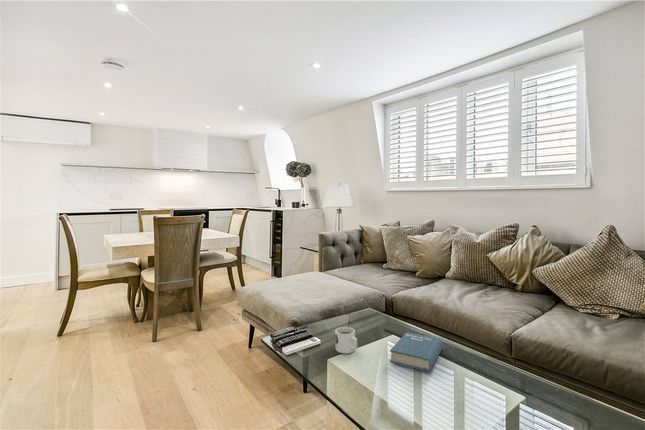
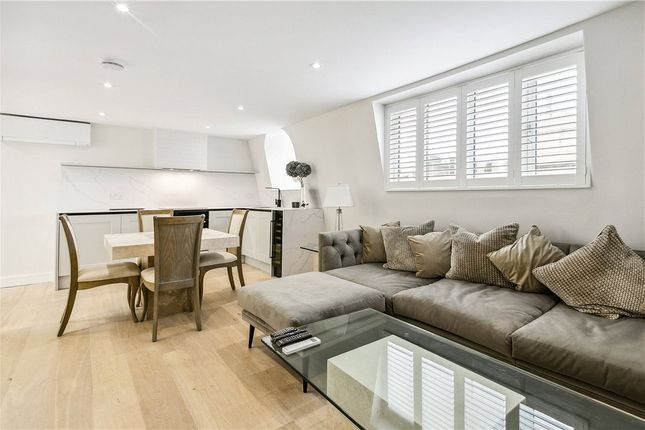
- book [389,331,444,372]
- mug [334,326,358,354]
